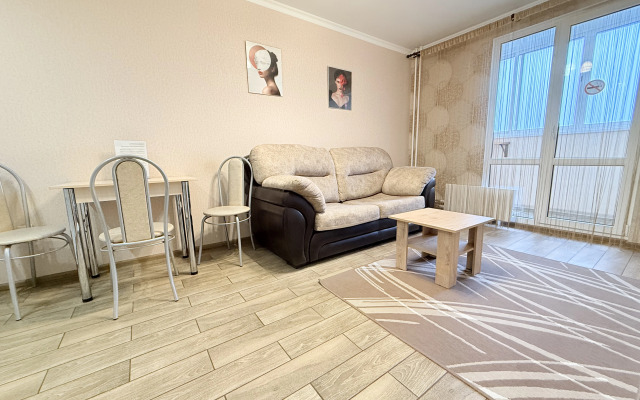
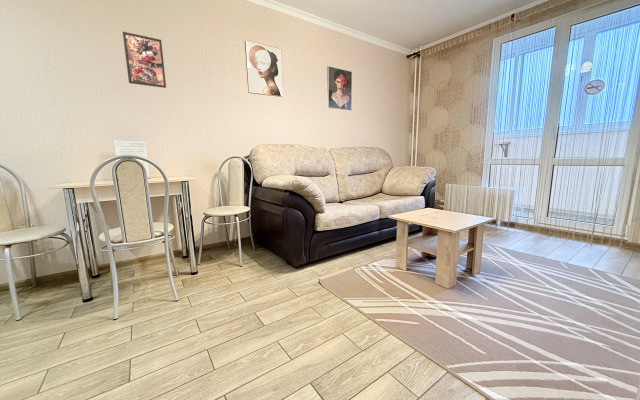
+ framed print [122,31,167,89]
